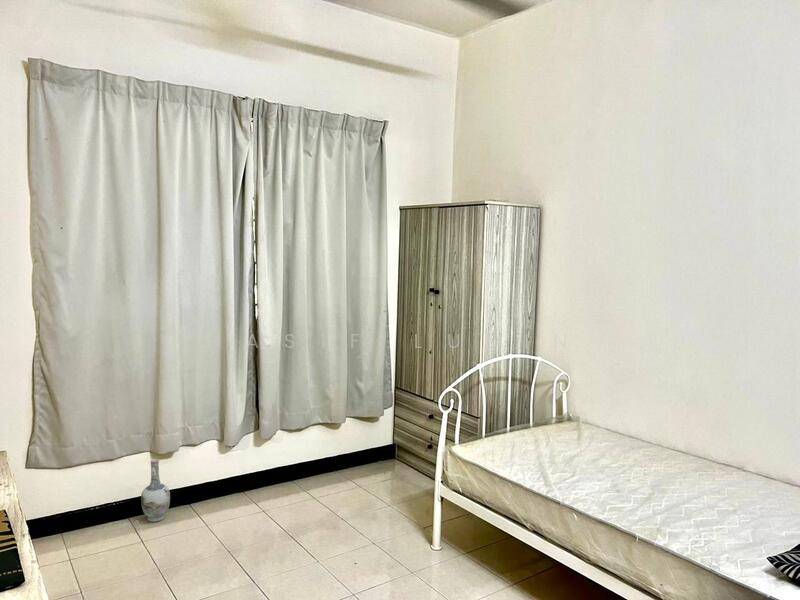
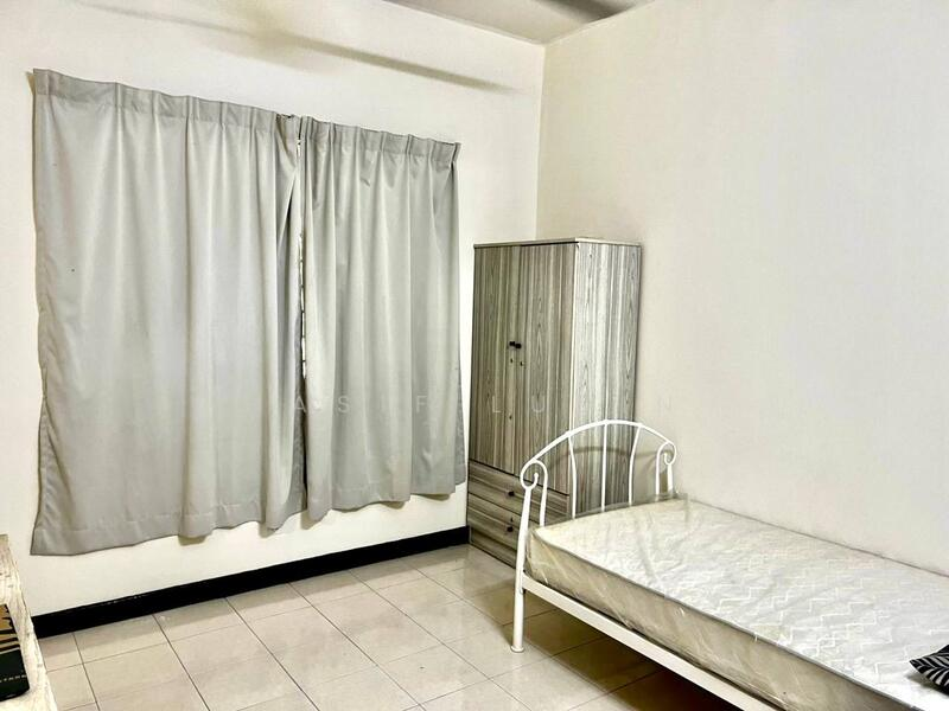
- vase [140,458,171,523]
